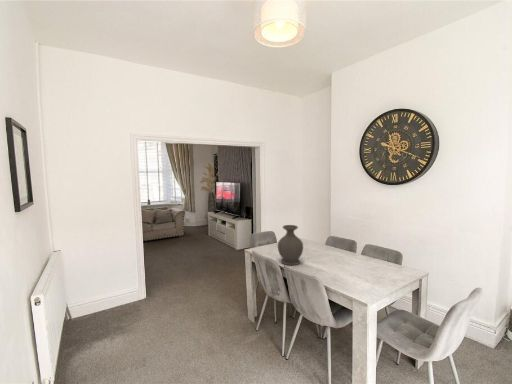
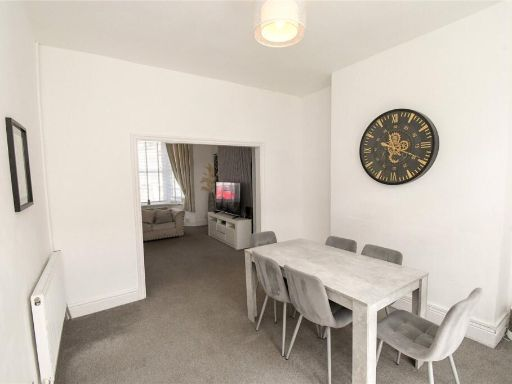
- vase [277,224,304,266]
